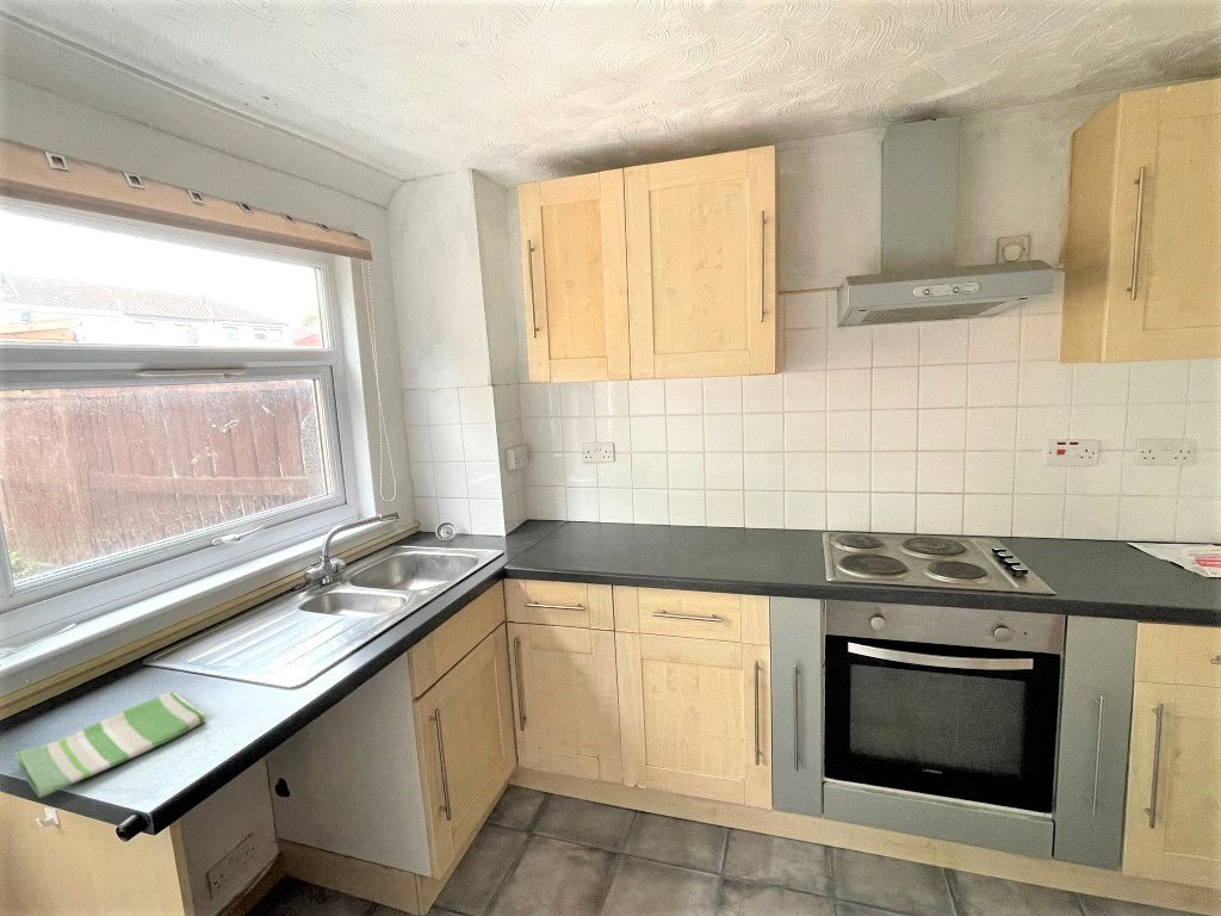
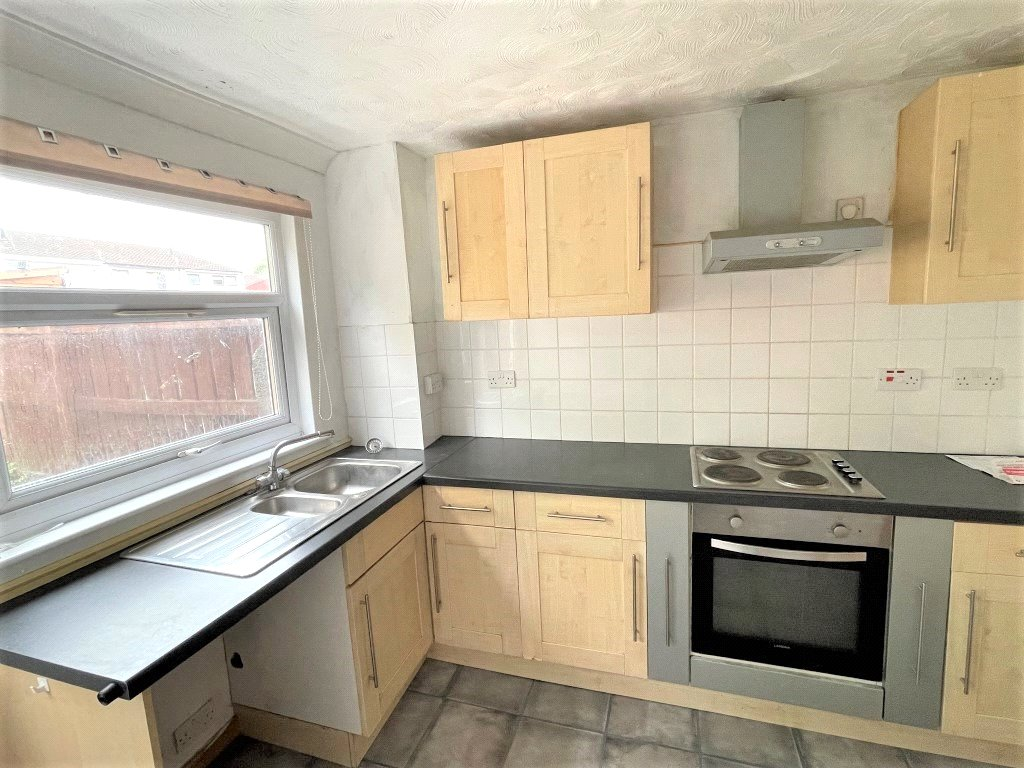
- dish towel [13,691,207,799]
